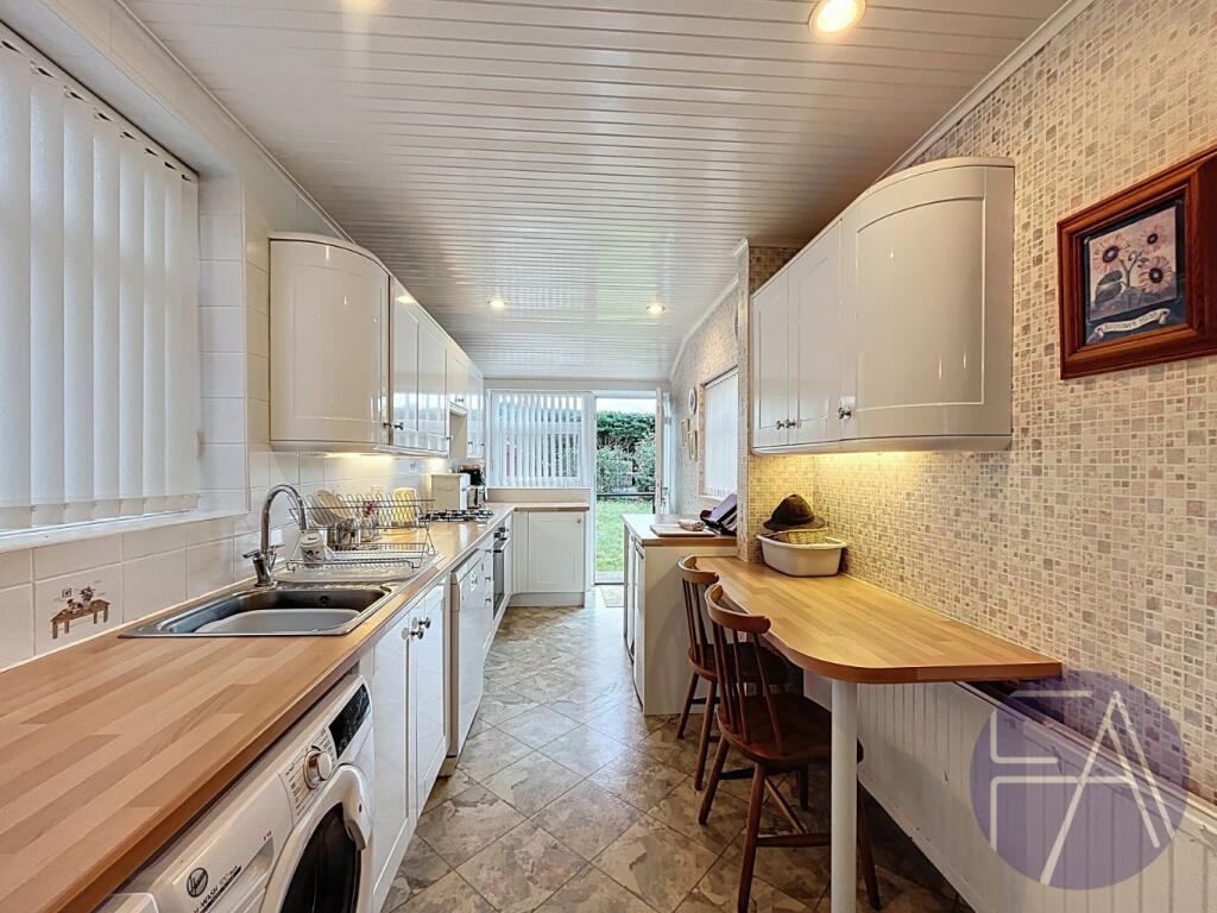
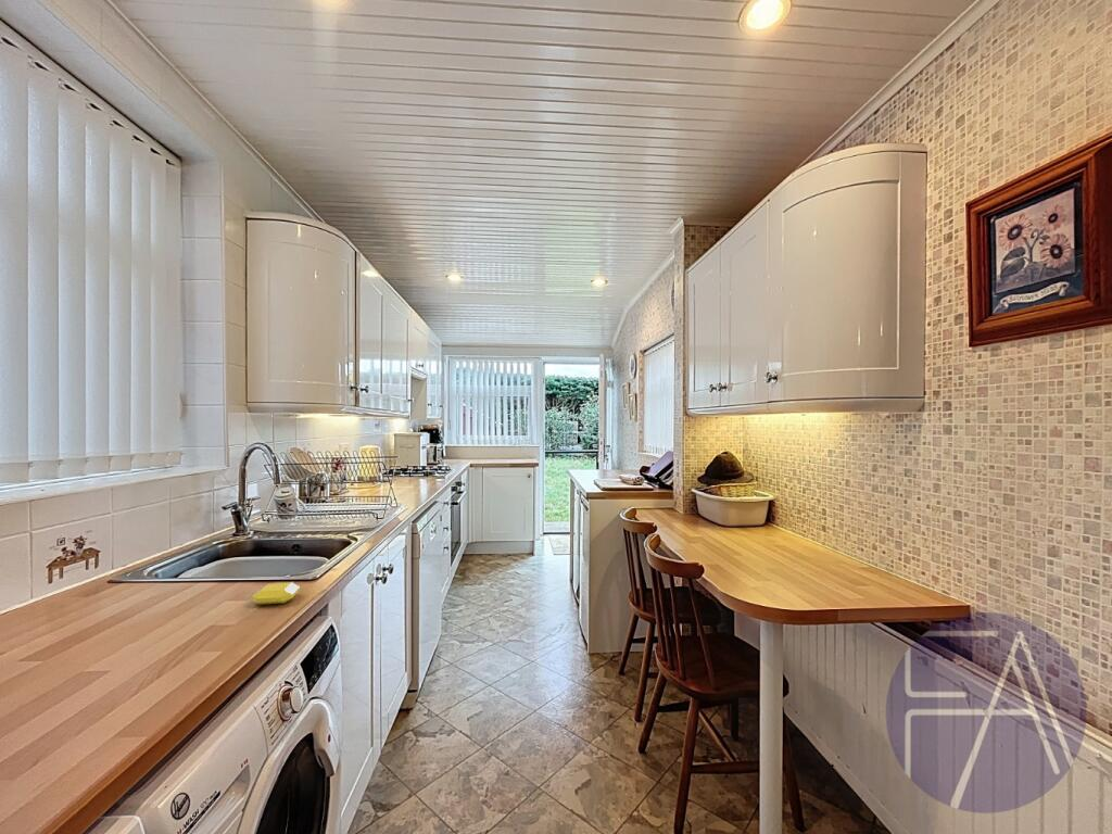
+ soap bar [251,582,301,606]
